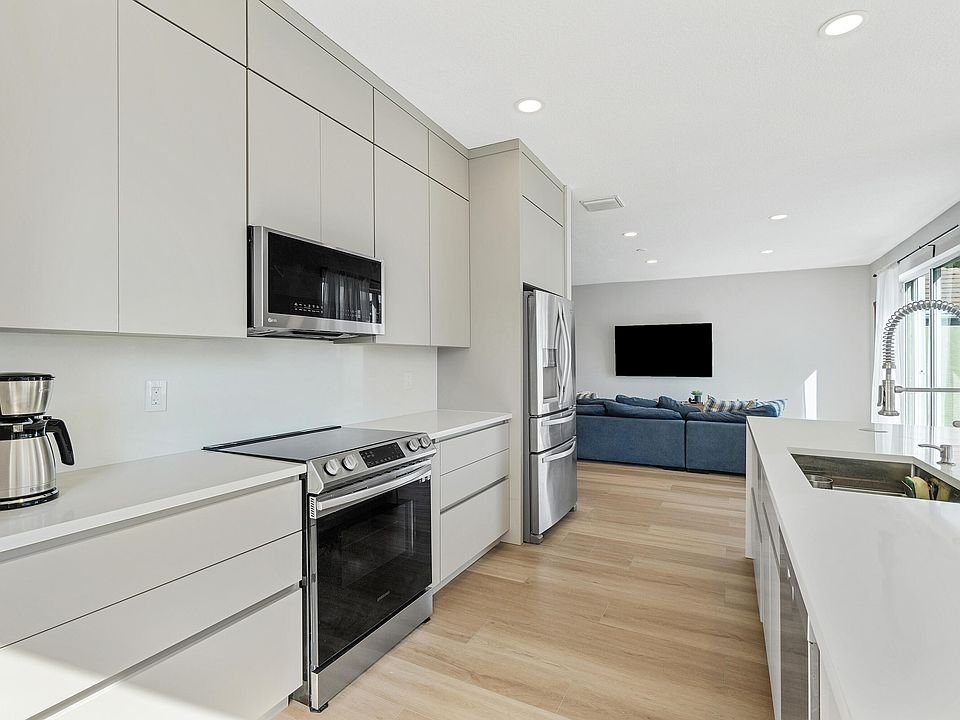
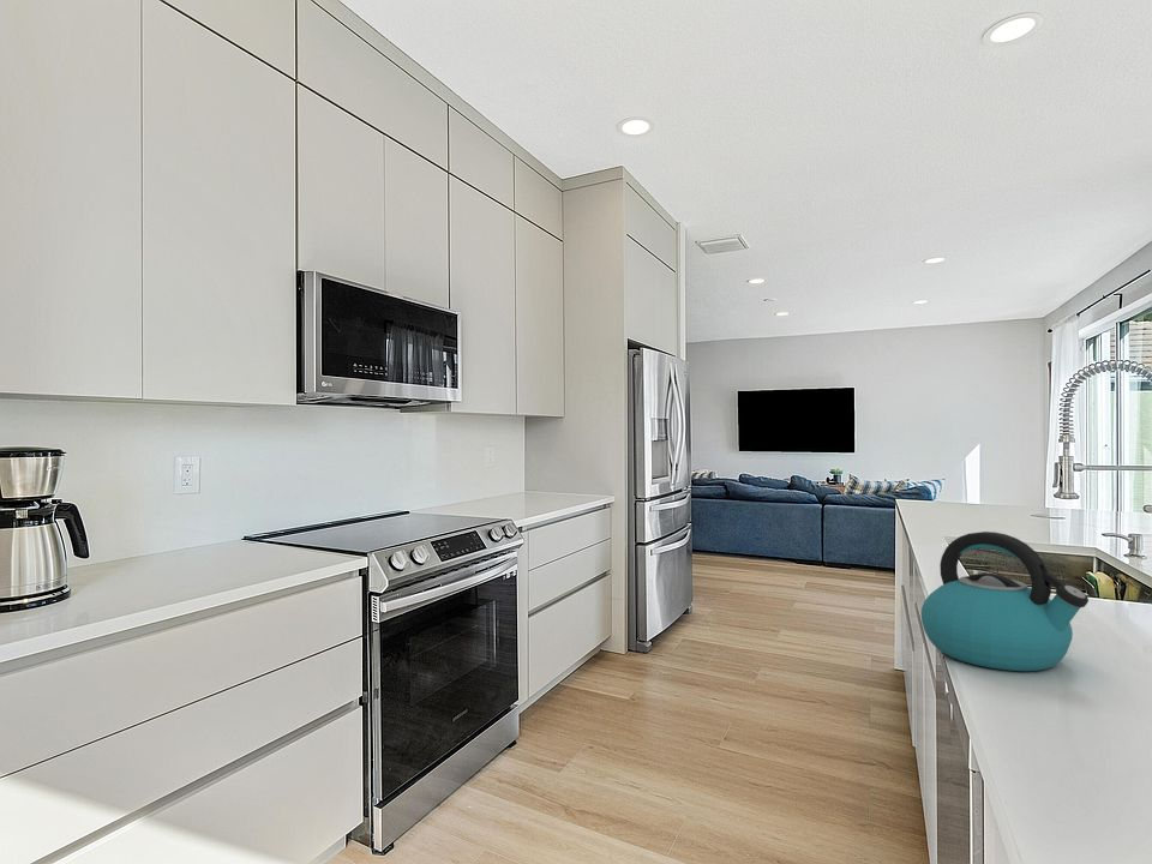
+ kettle [920,530,1090,672]
